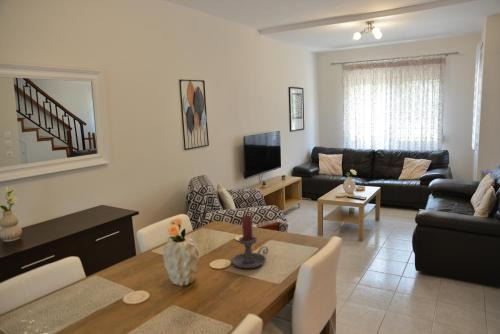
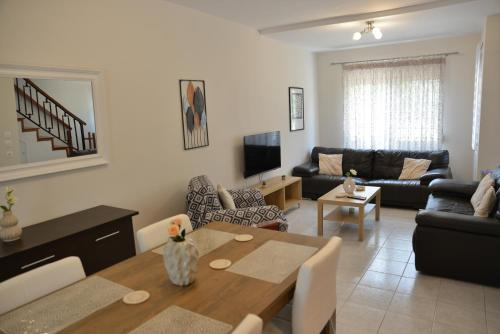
- candle holder [230,215,269,269]
